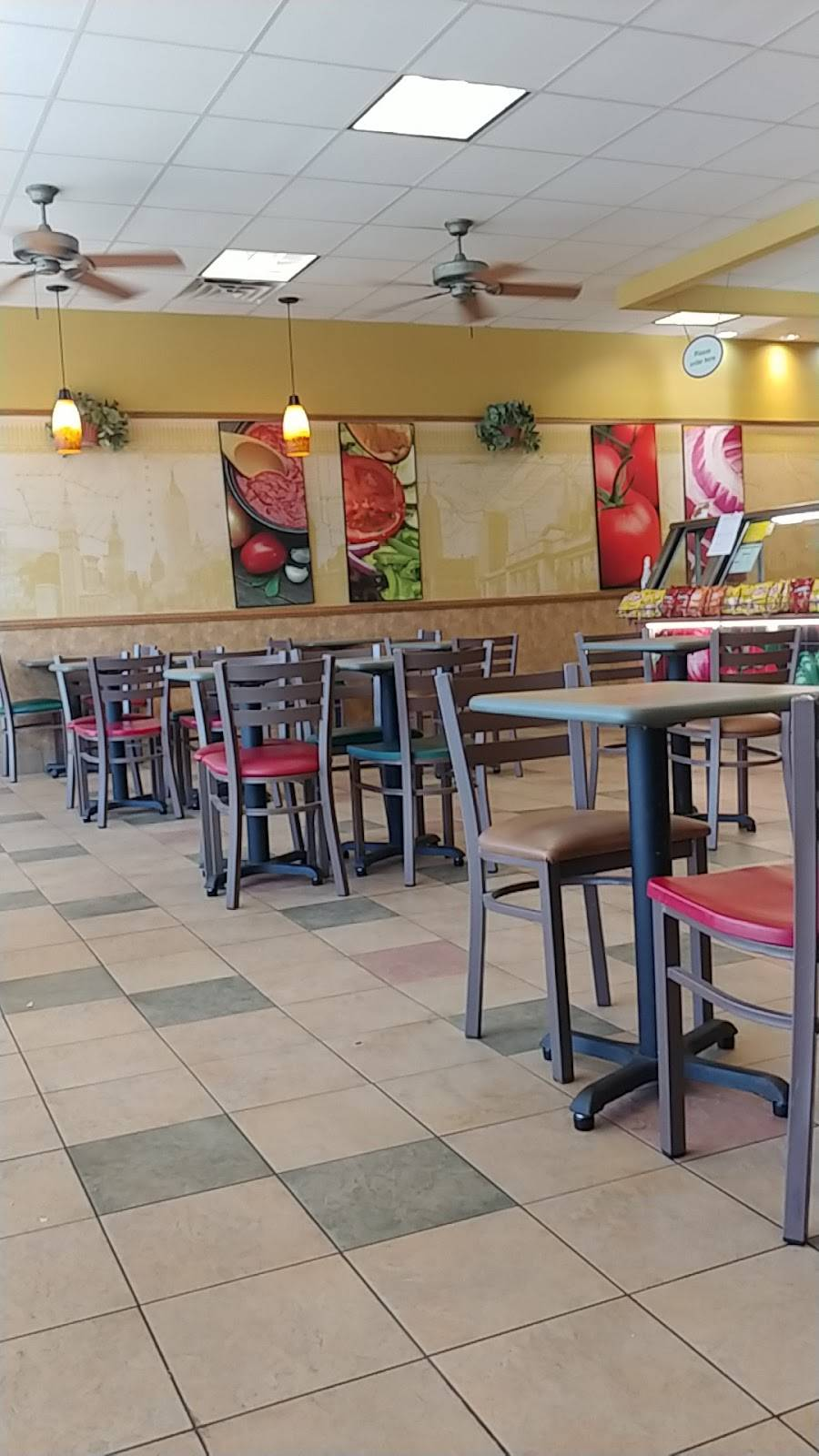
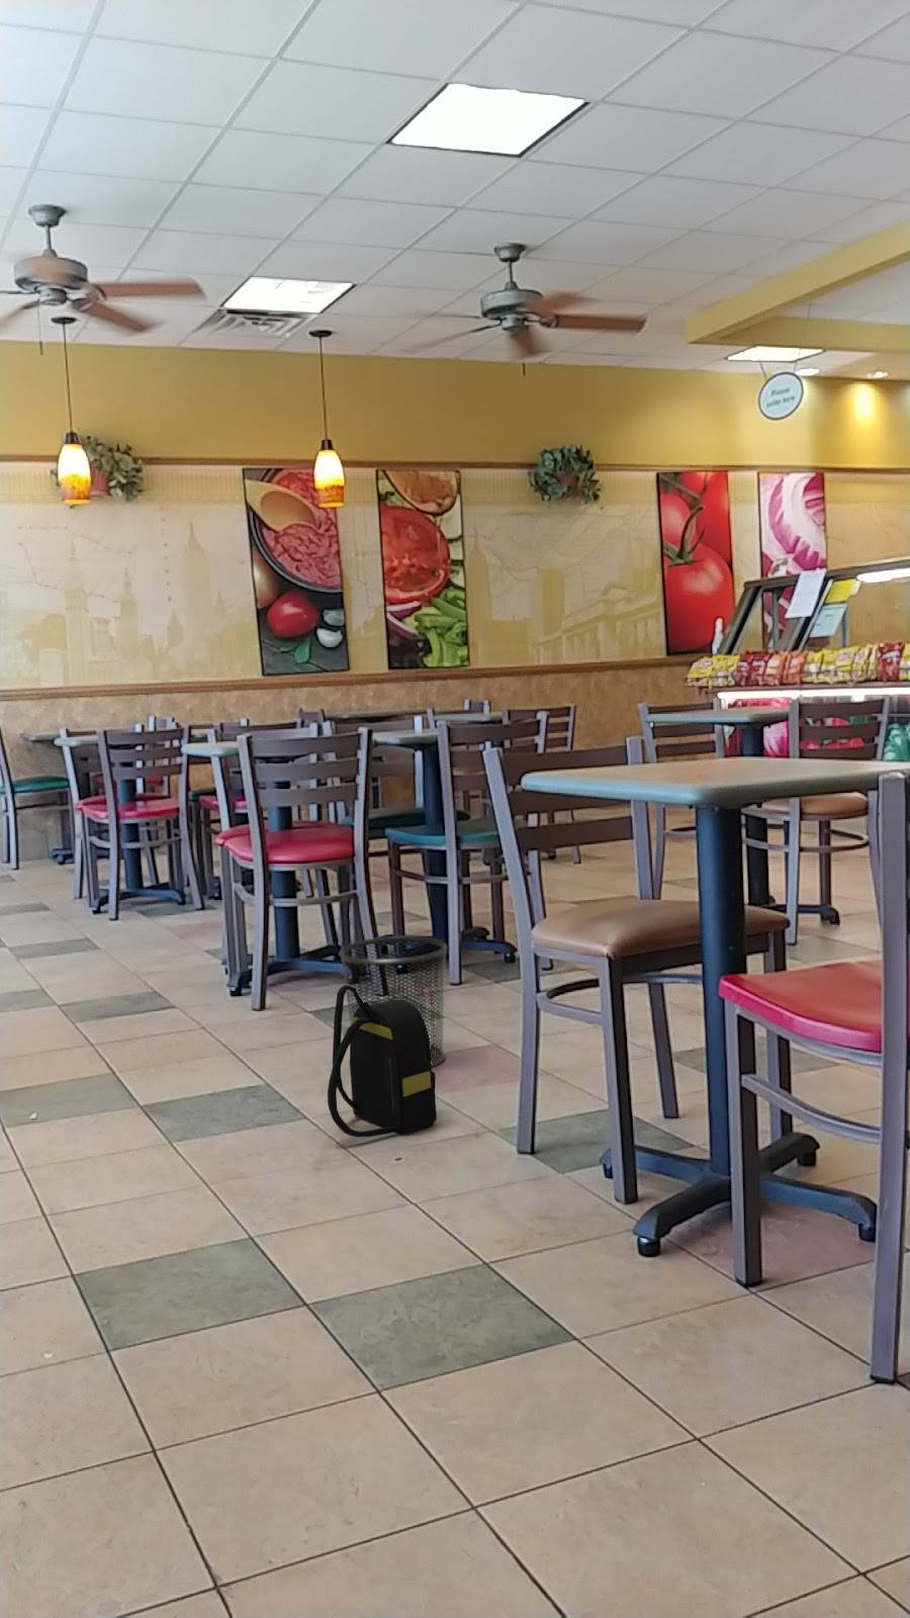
+ waste bin [338,936,449,1068]
+ backpack [327,983,438,1138]
